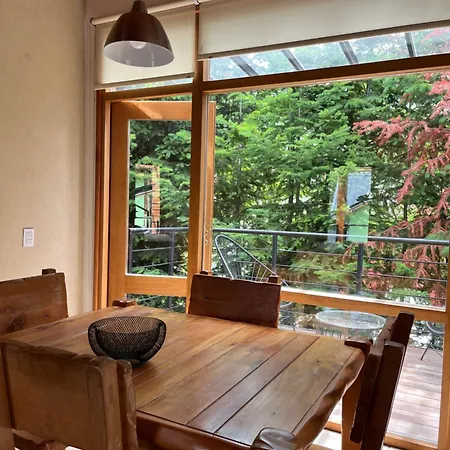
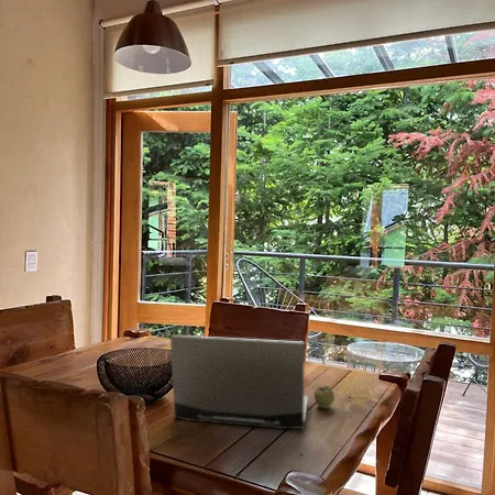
+ laptop computer [169,333,309,430]
+ apple [314,385,336,410]
